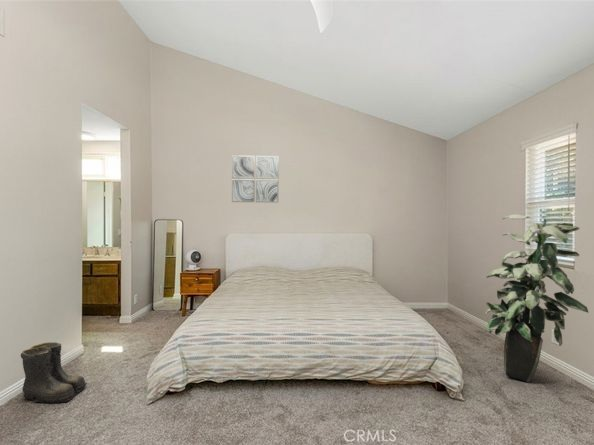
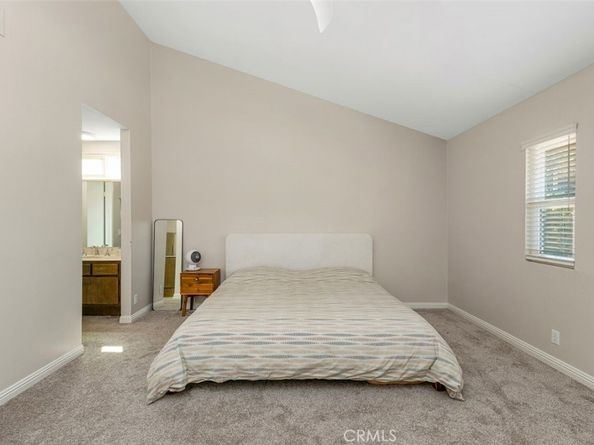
- wall art [231,155,280,204]
- boots [20,341,88,404]
- indoor plant [484,214,590,383]
